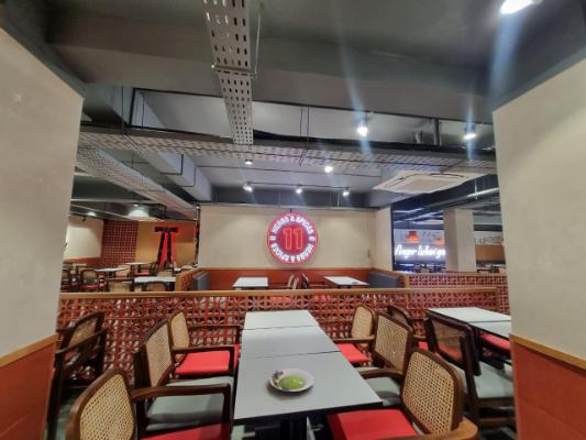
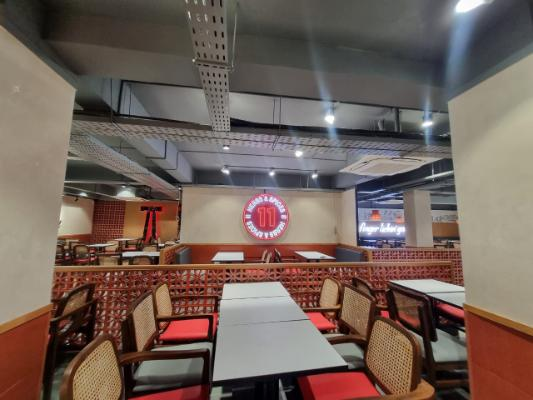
- salad plate [269,367,316,393]
